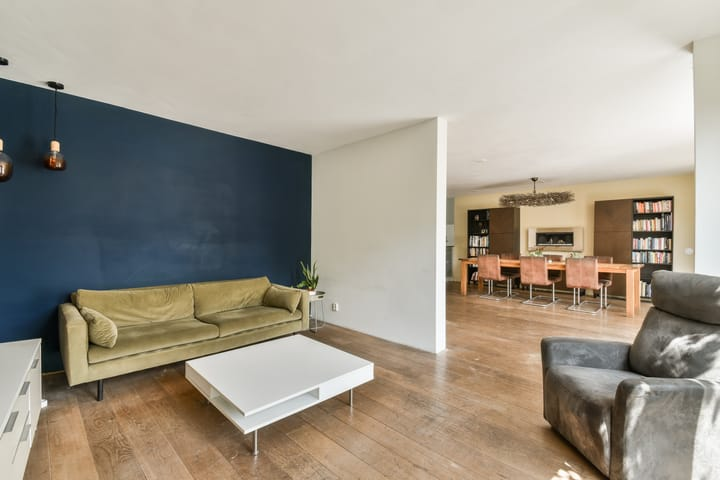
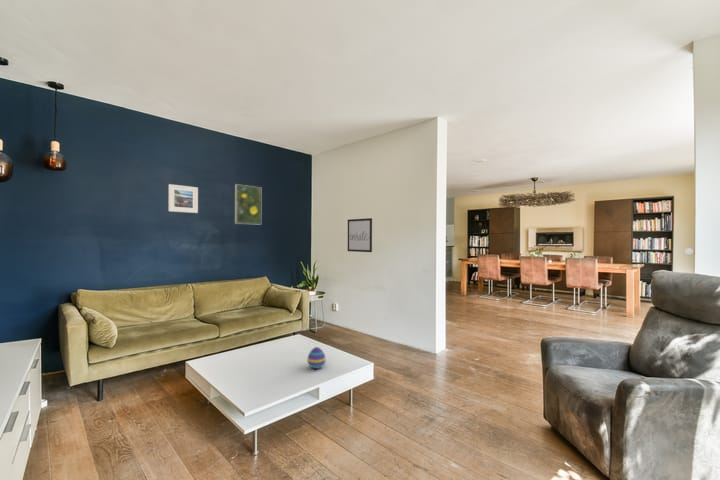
+ decorative egg [306,346,327,370]
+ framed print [168,183,199,214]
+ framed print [234,183,262,226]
+ wall art [347,217,373,253]
